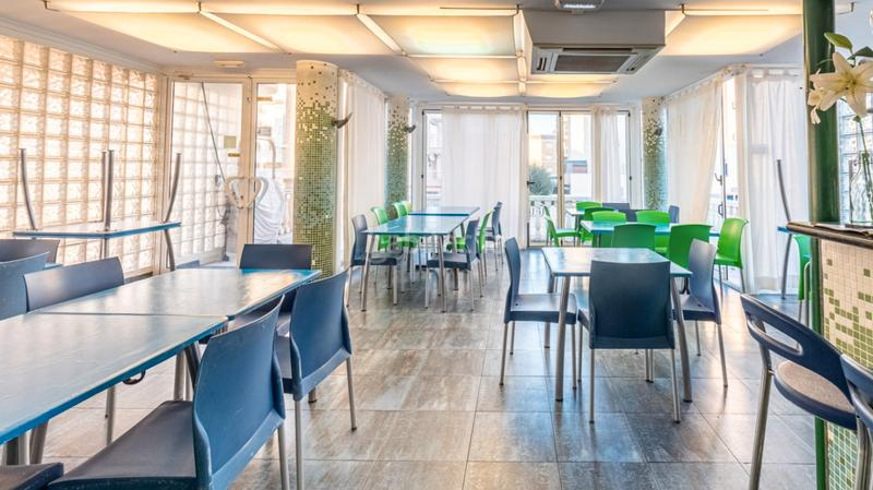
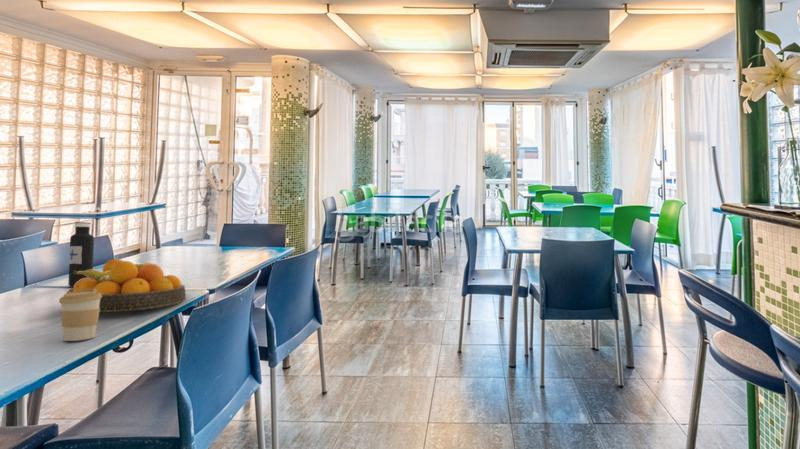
+ fruit bowl [66,258,187,313]
+ water bottle [67,221,95,287]
+ coffee cup [58,289,102,342]
